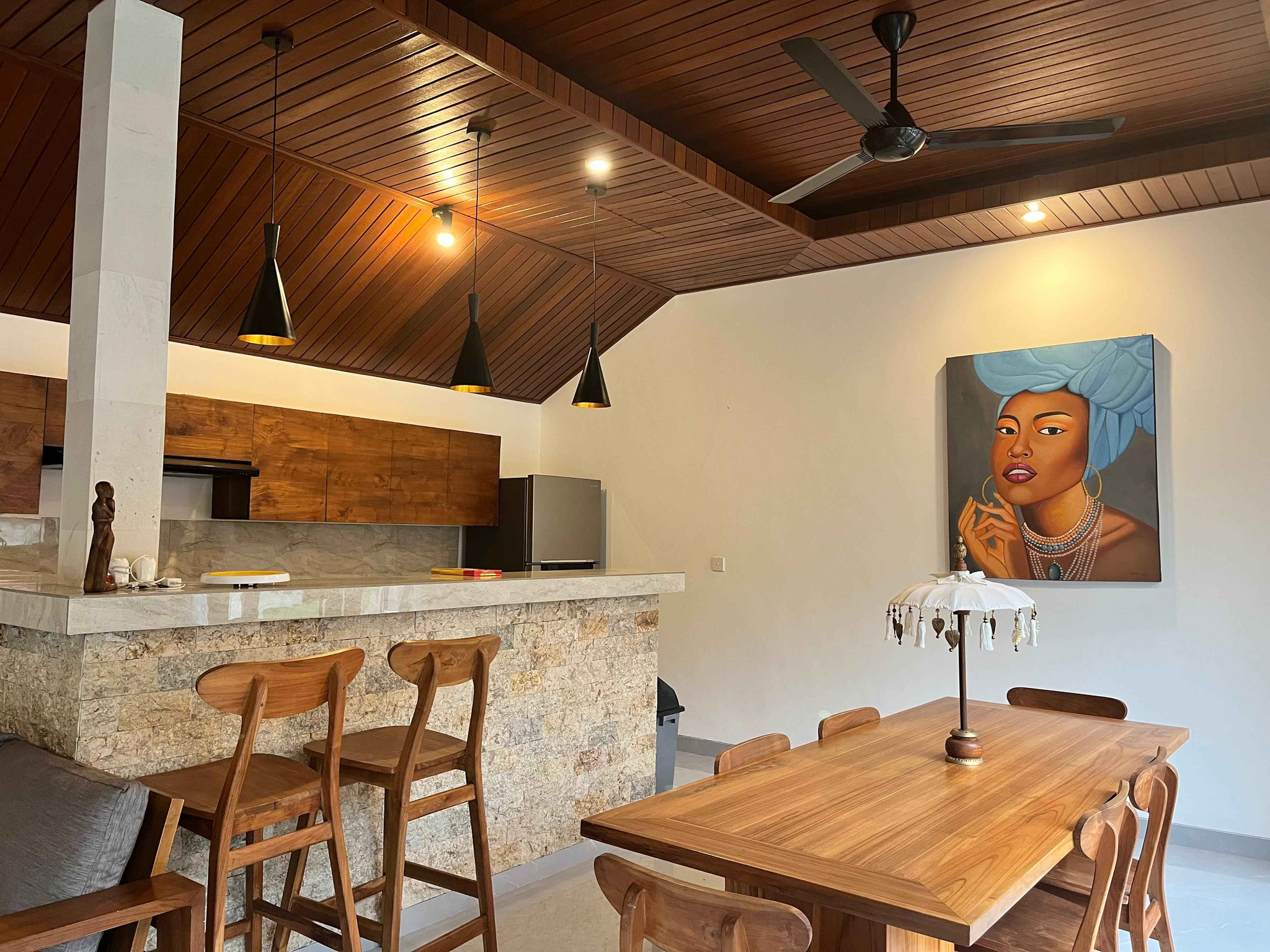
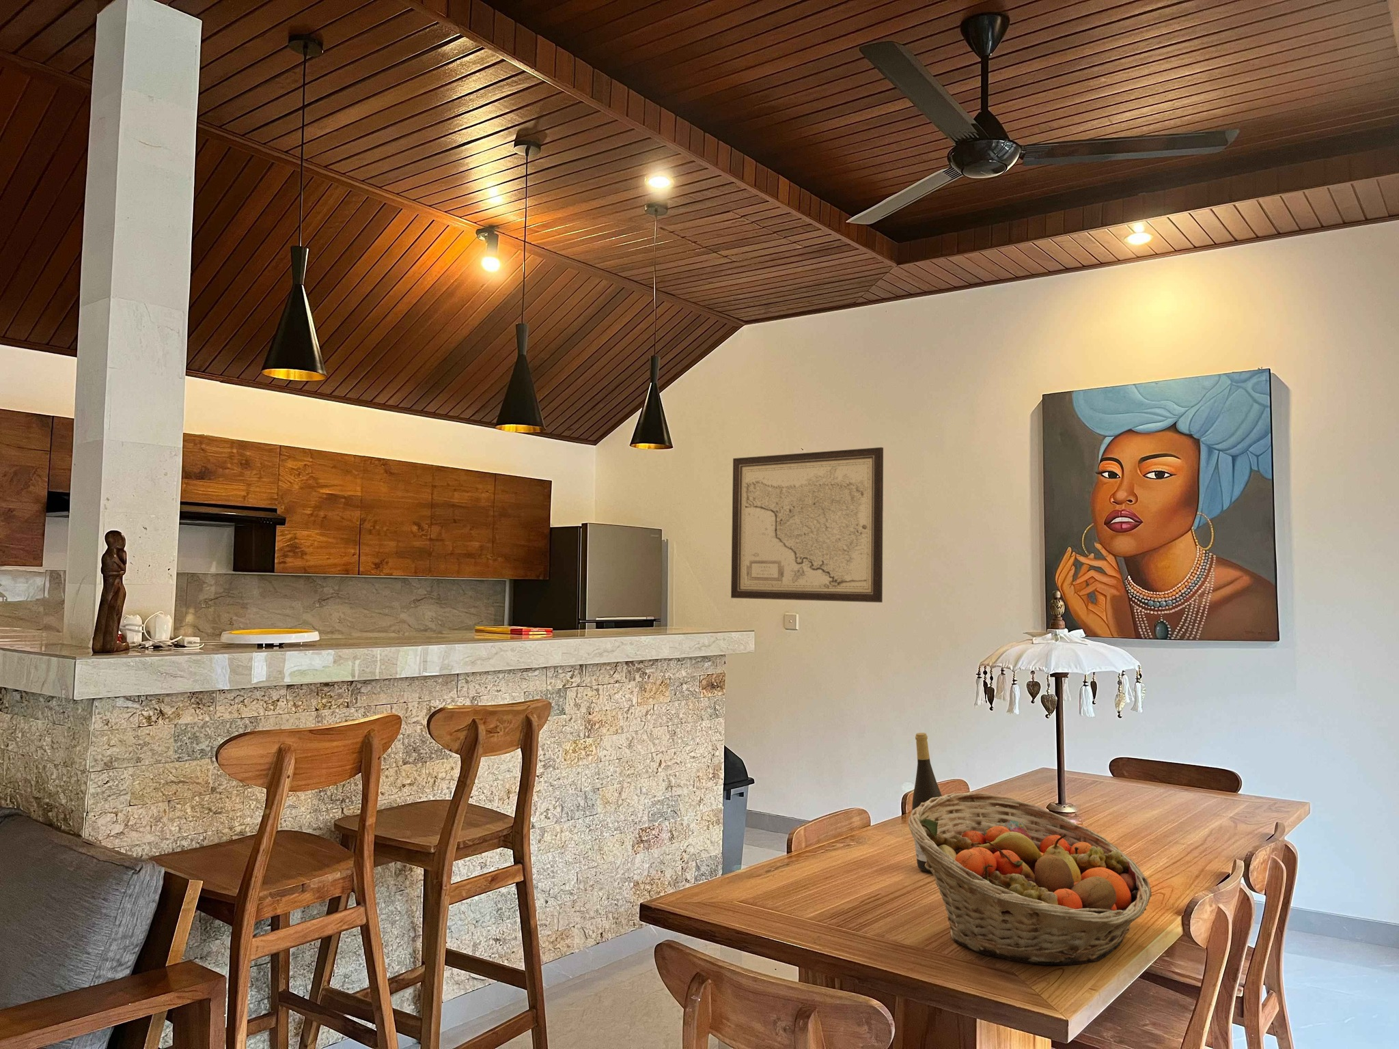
+ wine bottle [911,732,943,873]
+ wall art [730,446,883,603]
+ fruit basket [908,791,1152,965]
